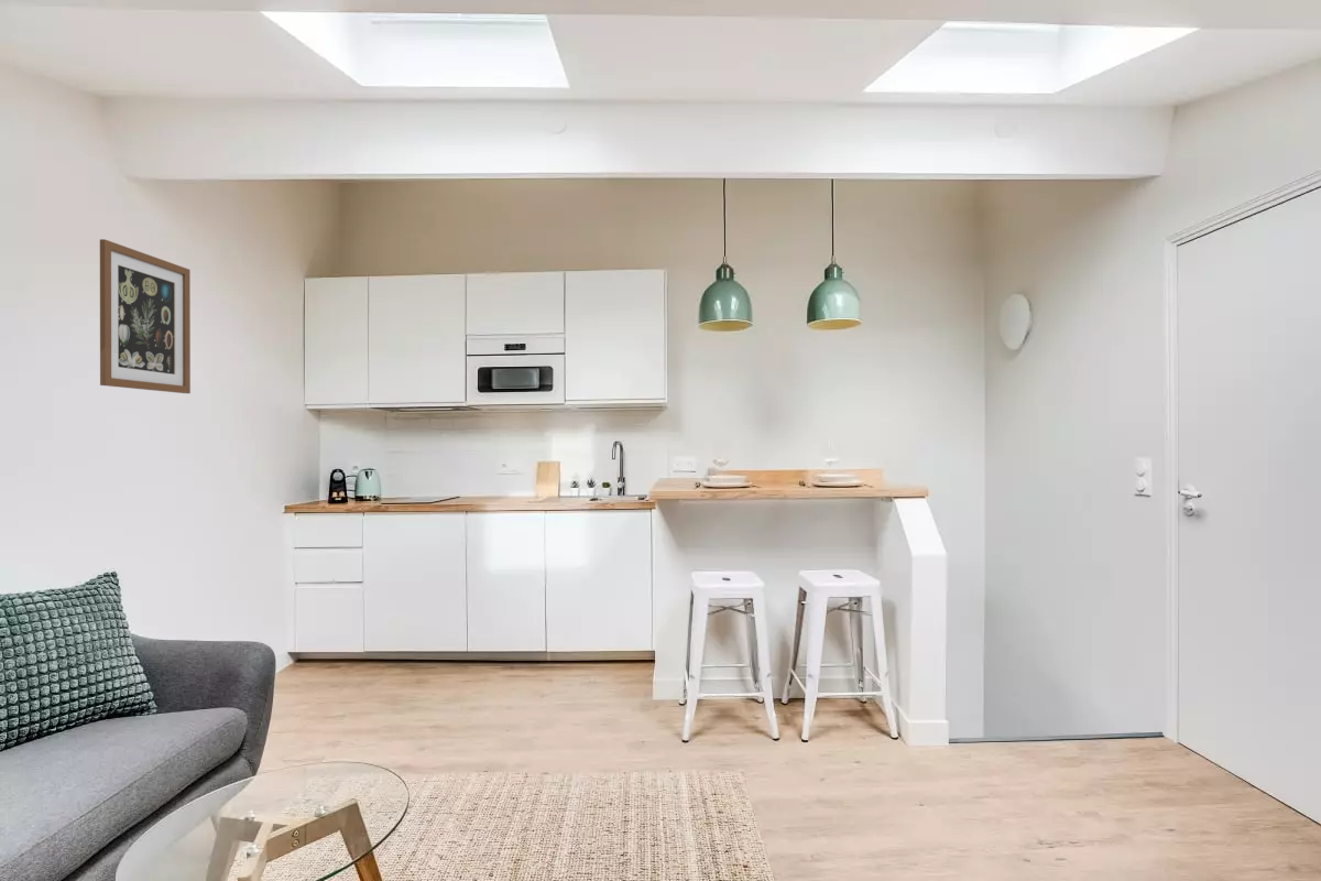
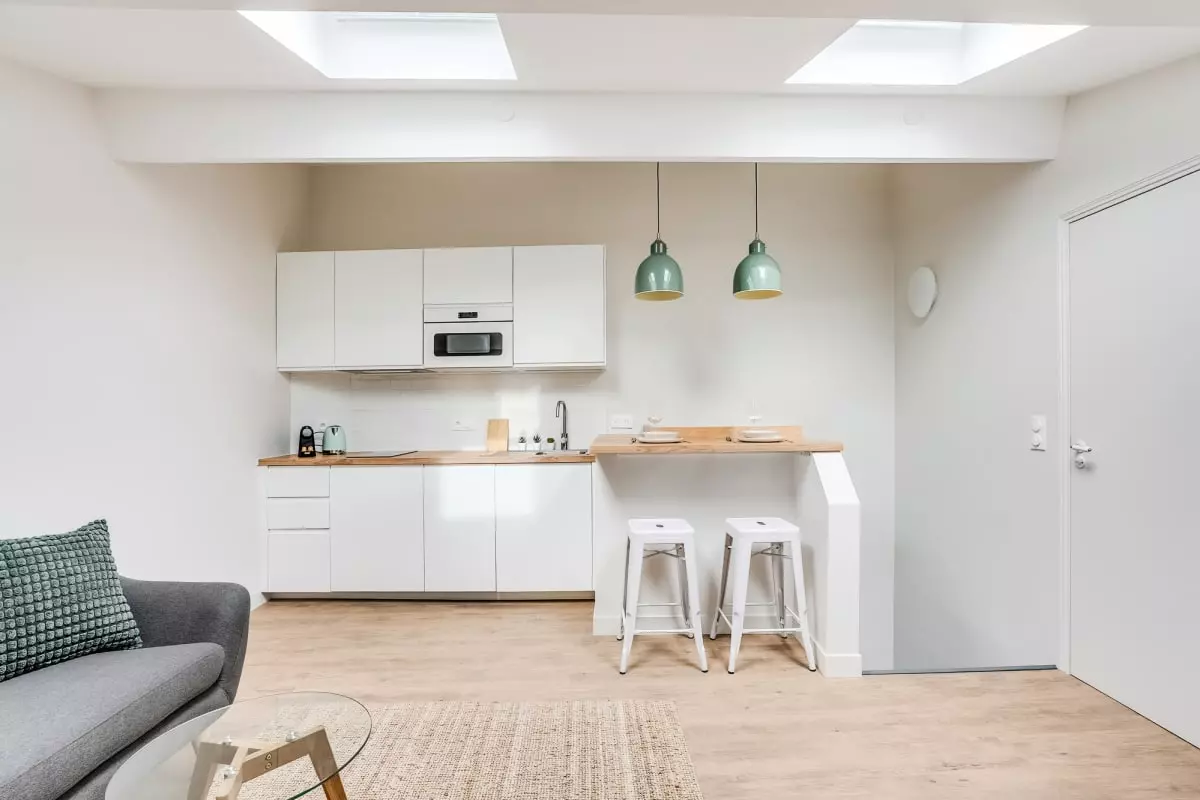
- wall art [99,238,192,394]
